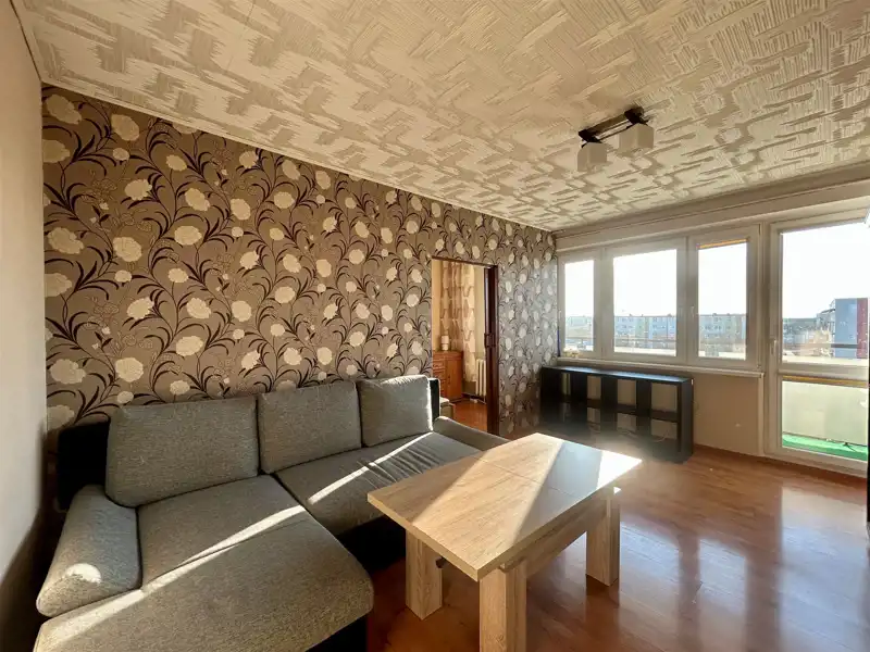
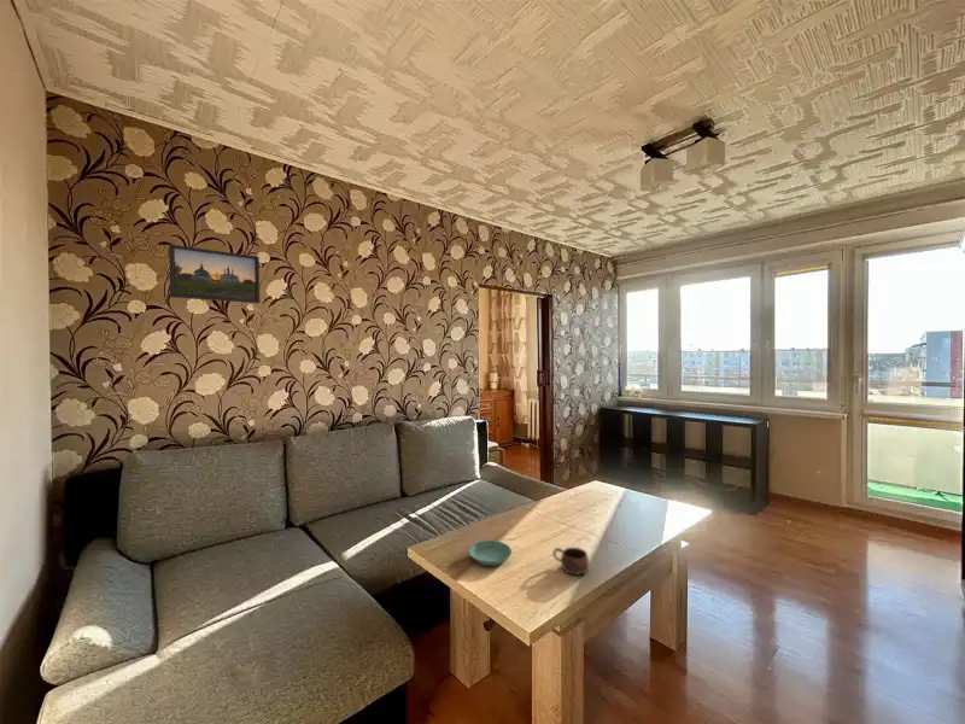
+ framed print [168,244,261,304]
+ cup [551,547,591,576]
+ saucer [468,539,513,567]
